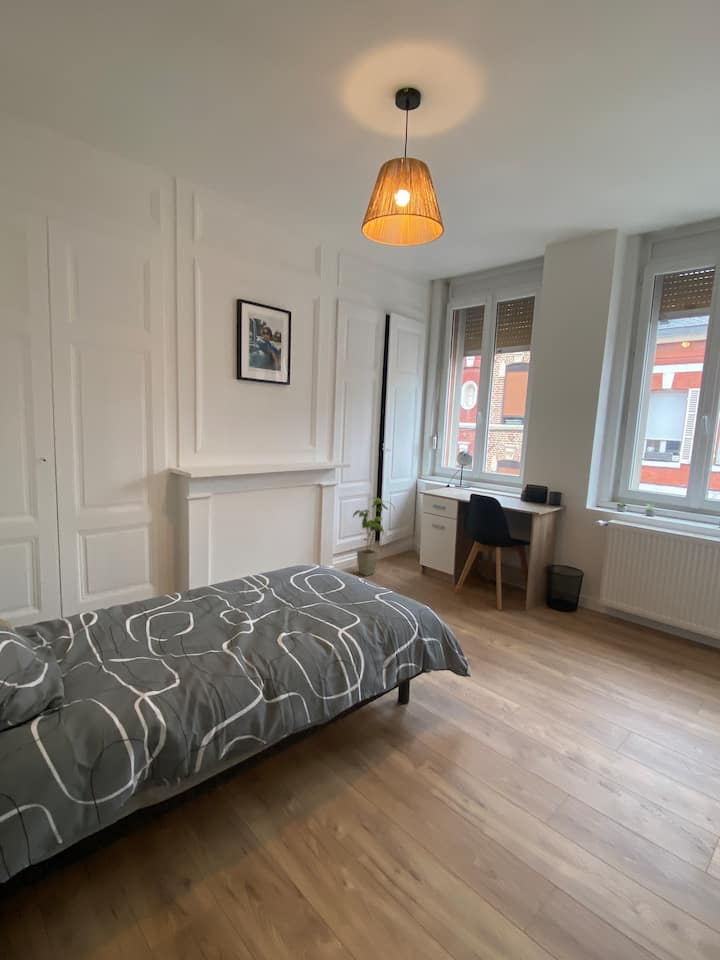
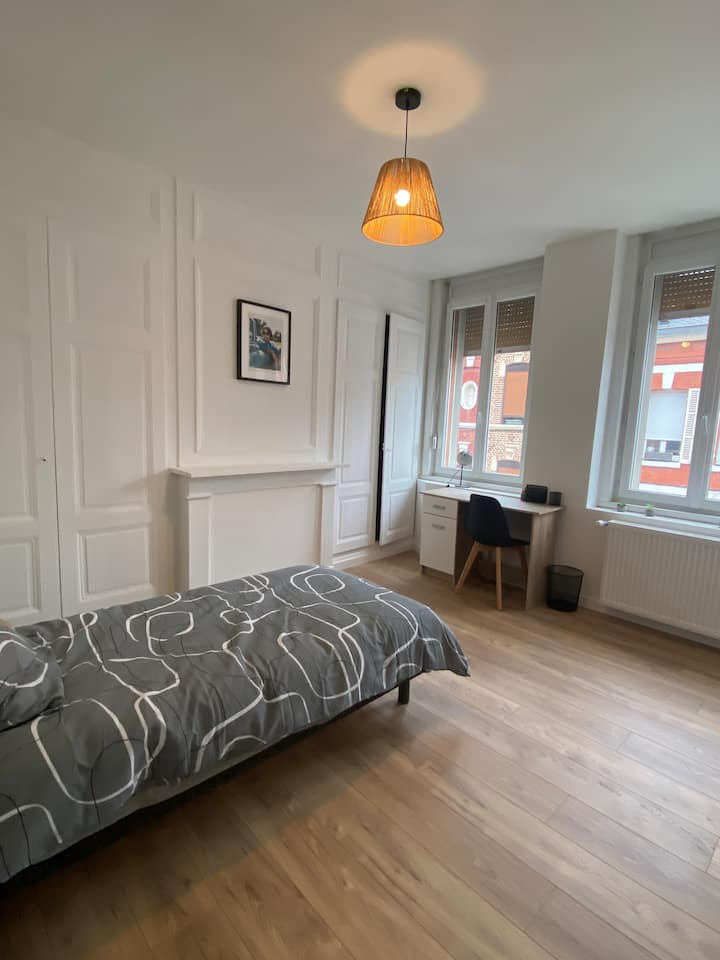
- house plant [352,496,396,577]
